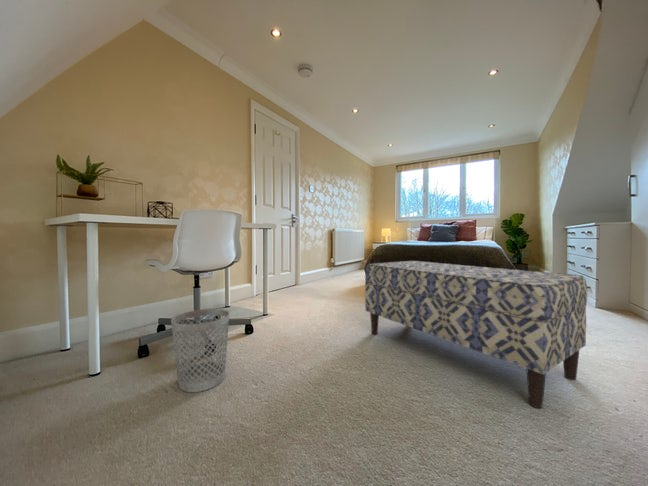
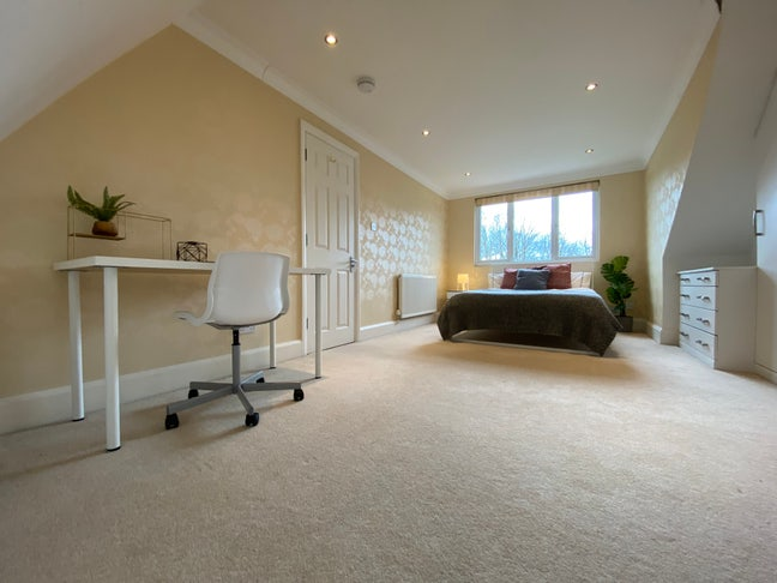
- bench [364,260,588,409]
- wastebasket [170,308,230,393]
